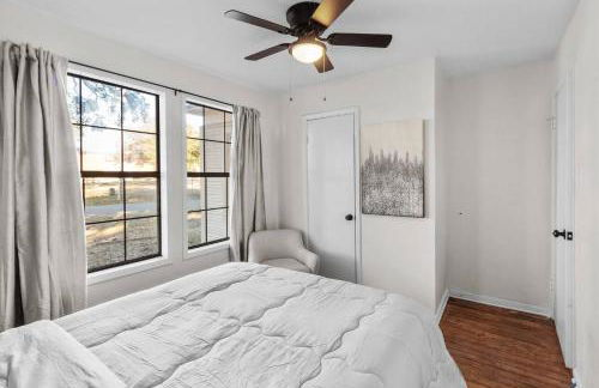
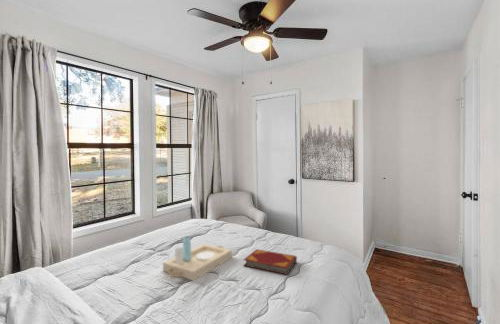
+ serving tray [162,235,233,282]
+ hardback book [242,248,298,276]
